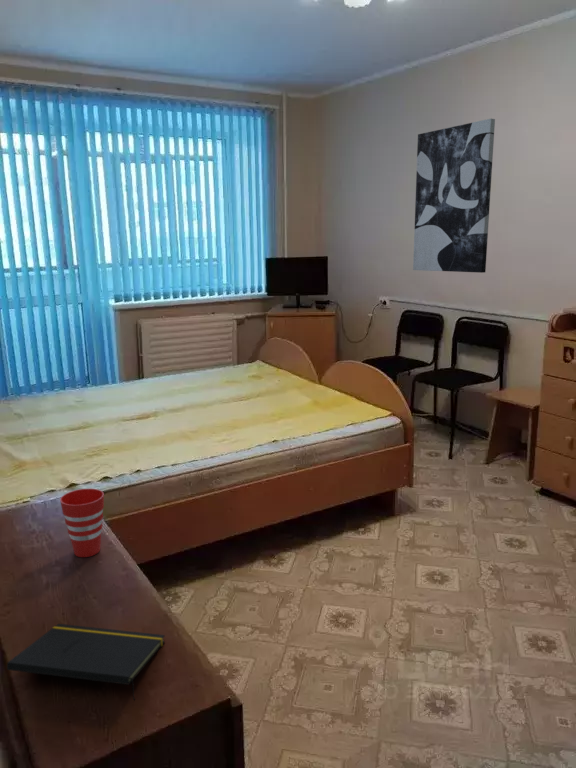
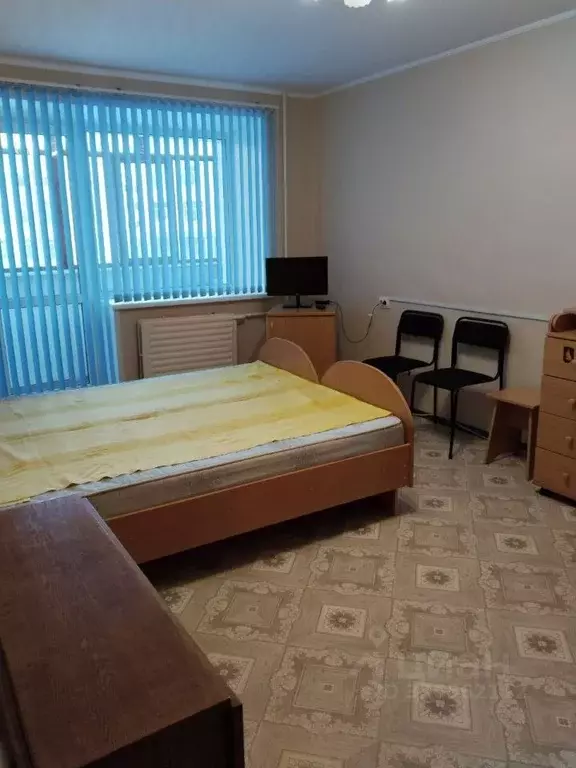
- wall art [412,118,496,274]
- notepad [6,623,166,702]
- cup [59,488,105,558]
